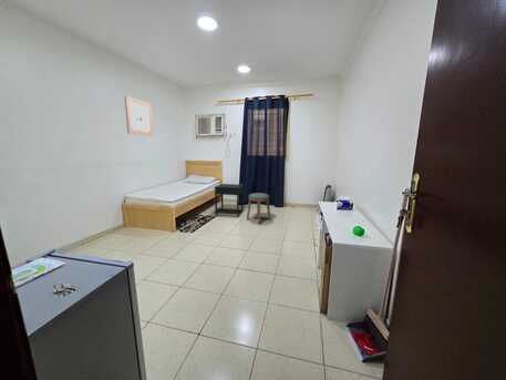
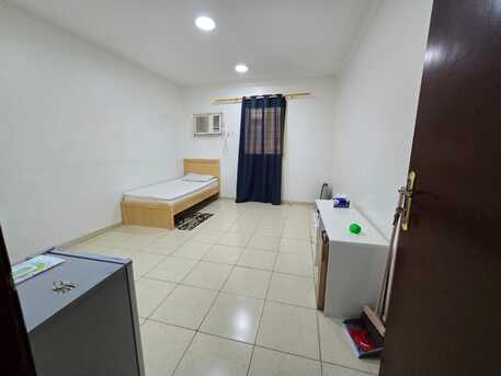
- side table [214,183,245,218]
- wall art [124,95,154,137]
- stool [246,192,271,225]
